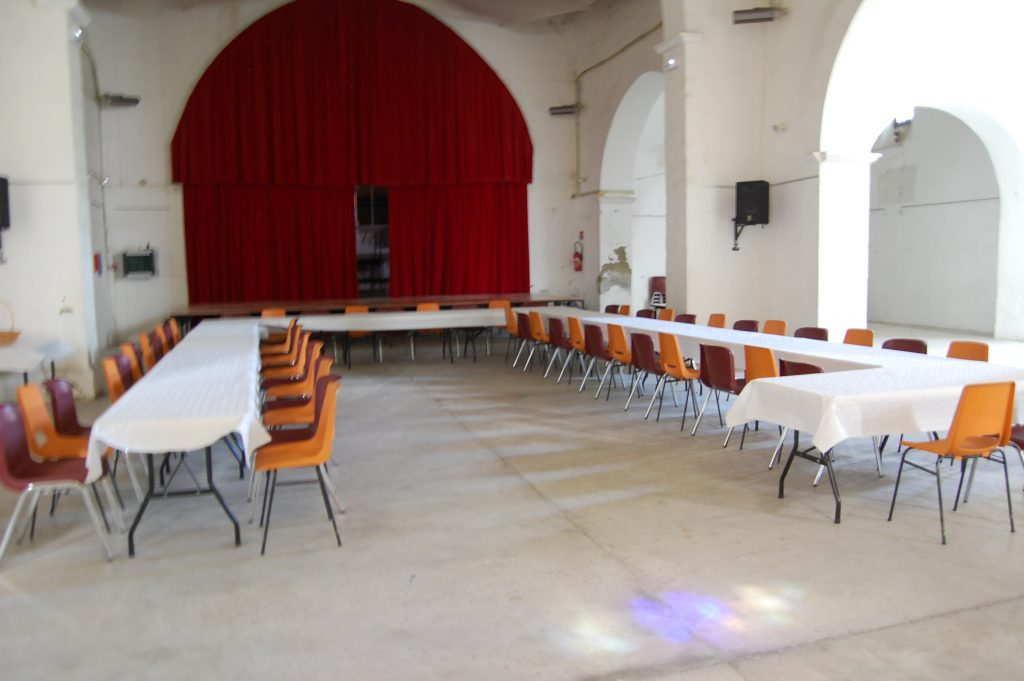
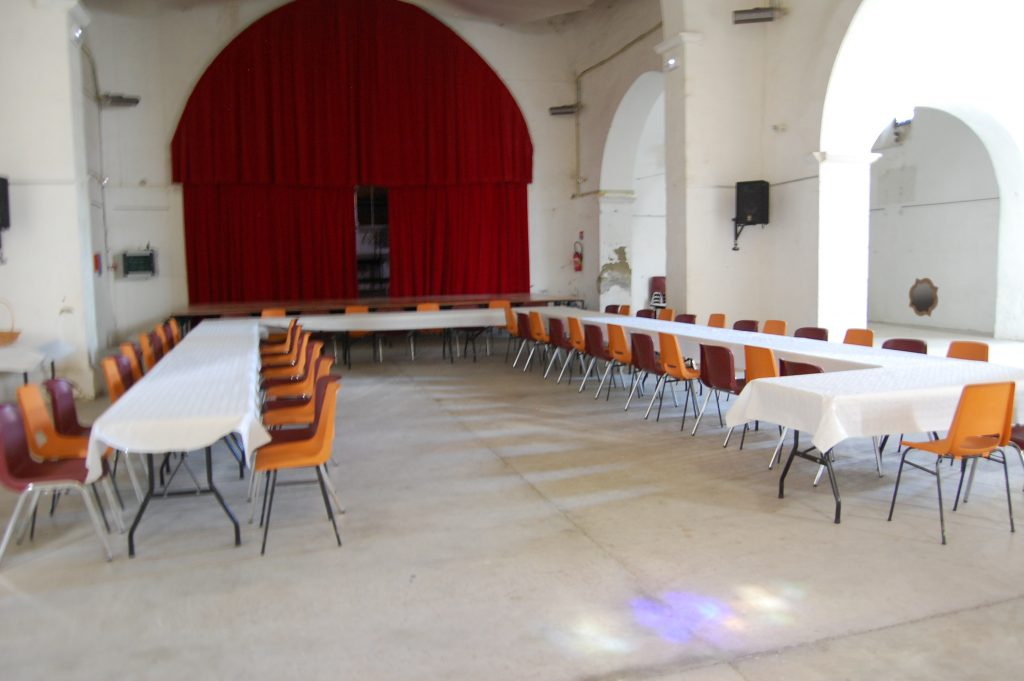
+ mirror [908,277,940,318]
